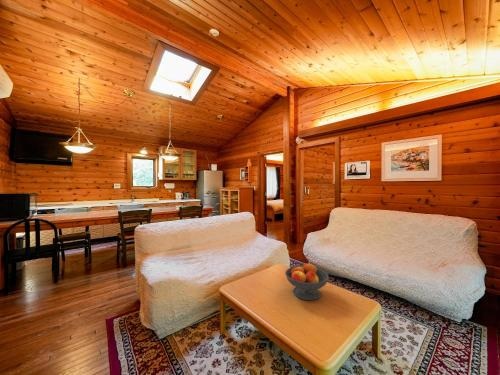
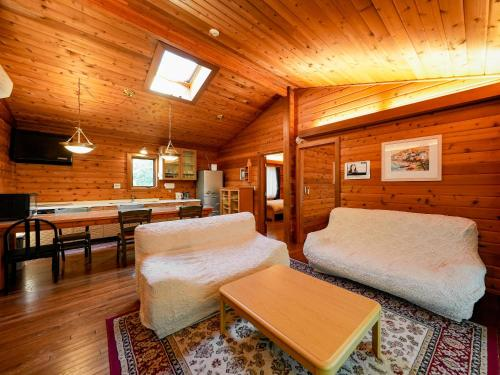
- fruit bowl [284,261,330,301]
